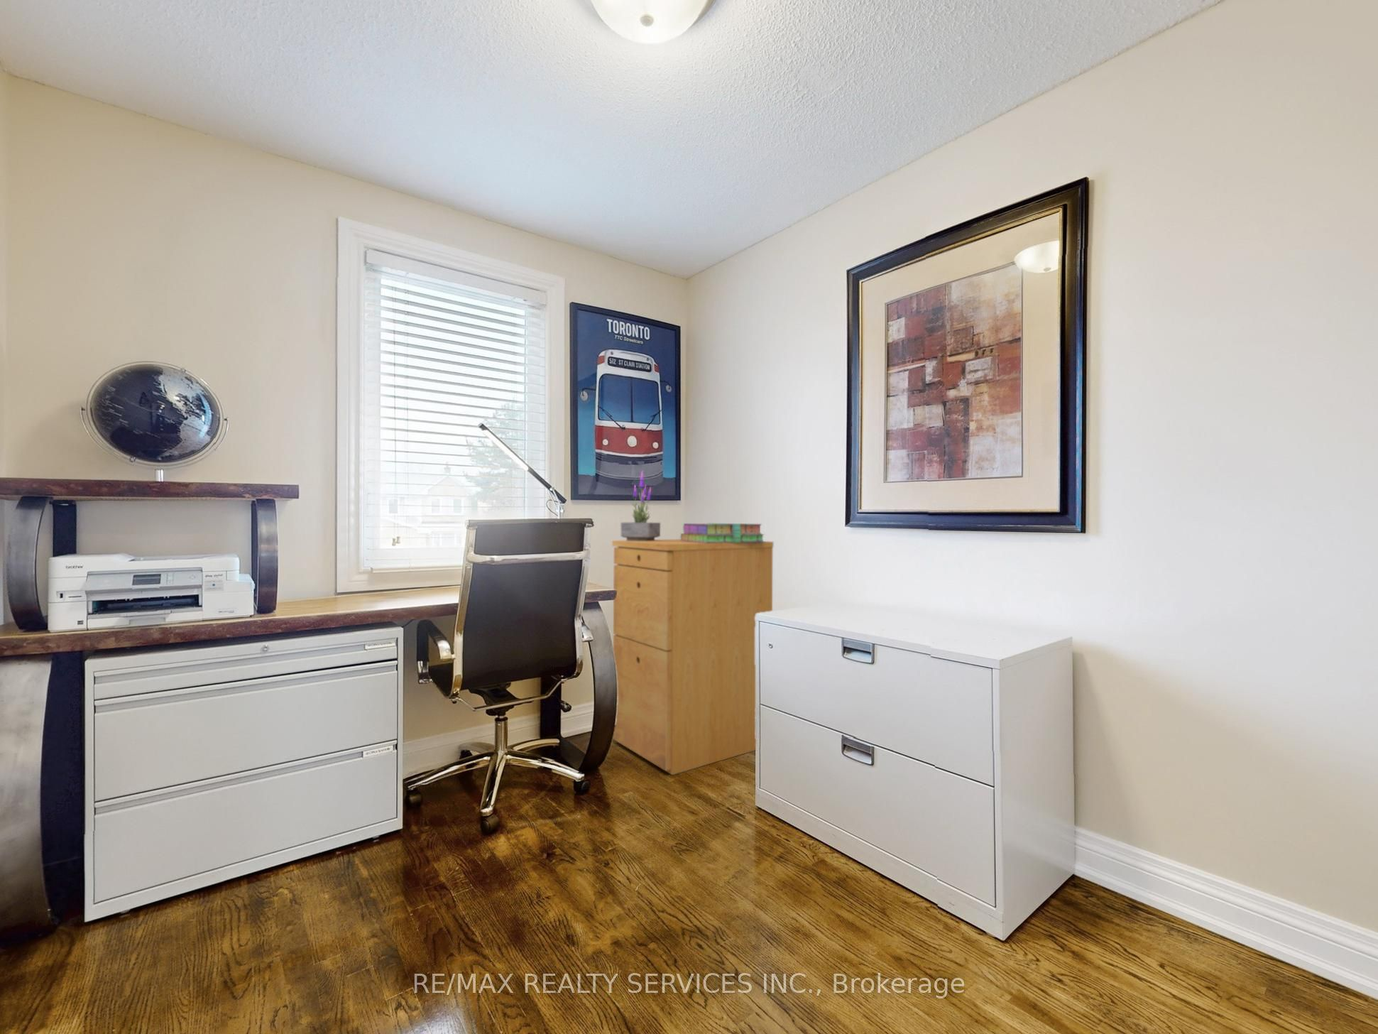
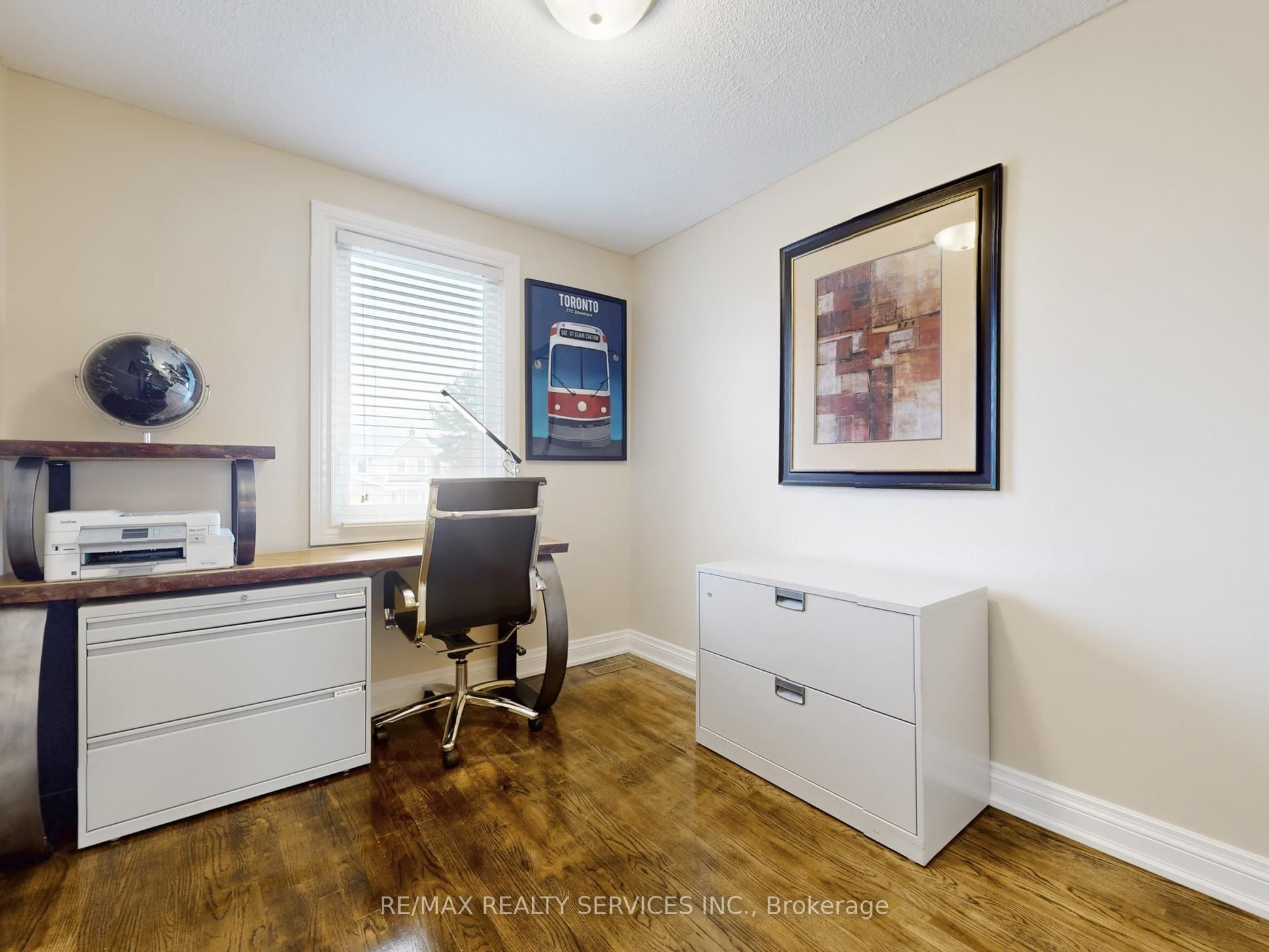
- filing cabinet [611,539,774,775]
- potted plant [620,470,661,541]
- stack of books [680,522,766,543]
